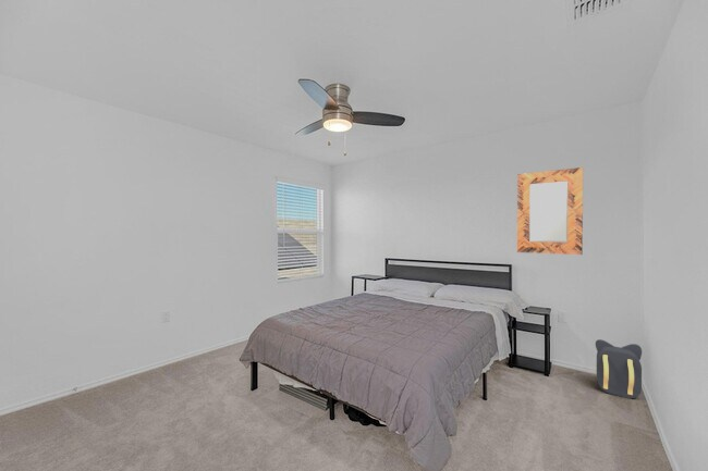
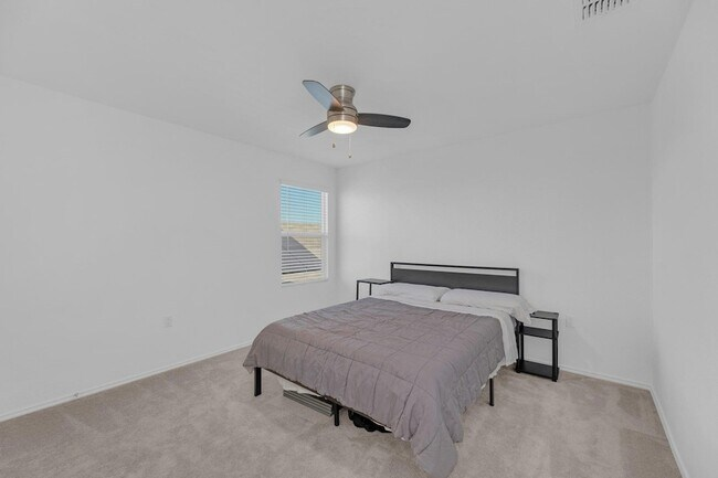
- home mirror [516,166,584,256]
- backpack [595,338,643,399]
